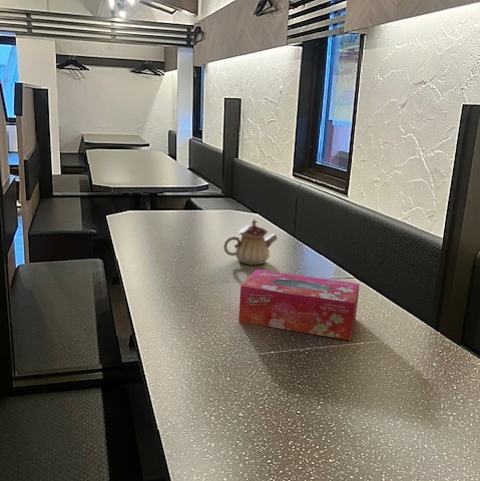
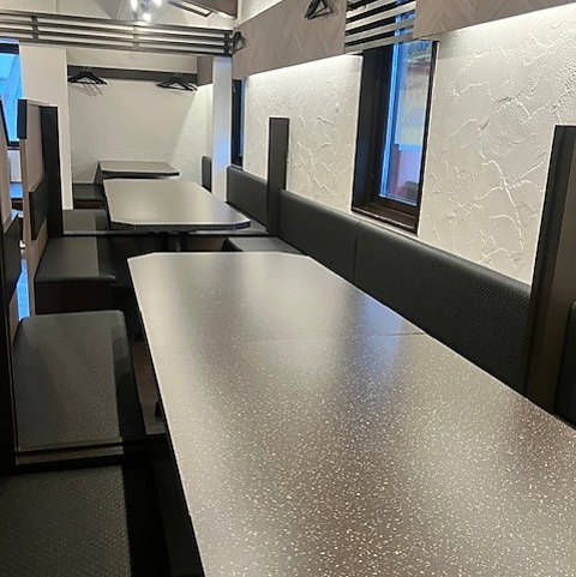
- tissue box [238,269,360,341]
- teapot [223,219,278,266]
